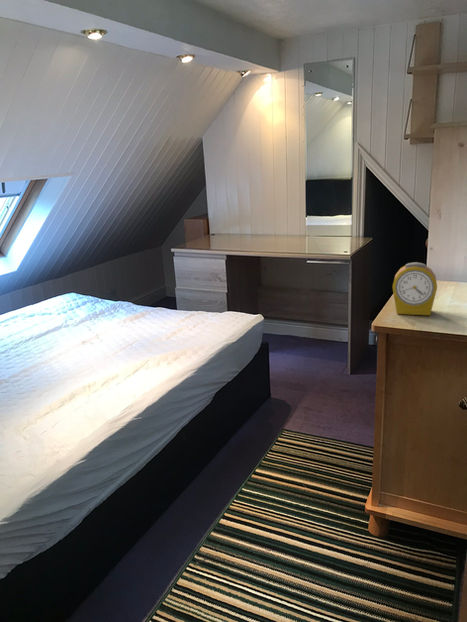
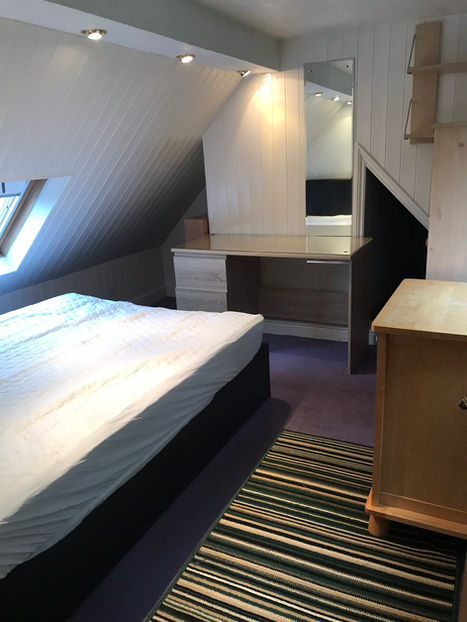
- alarm clock [392,261,438,316]
